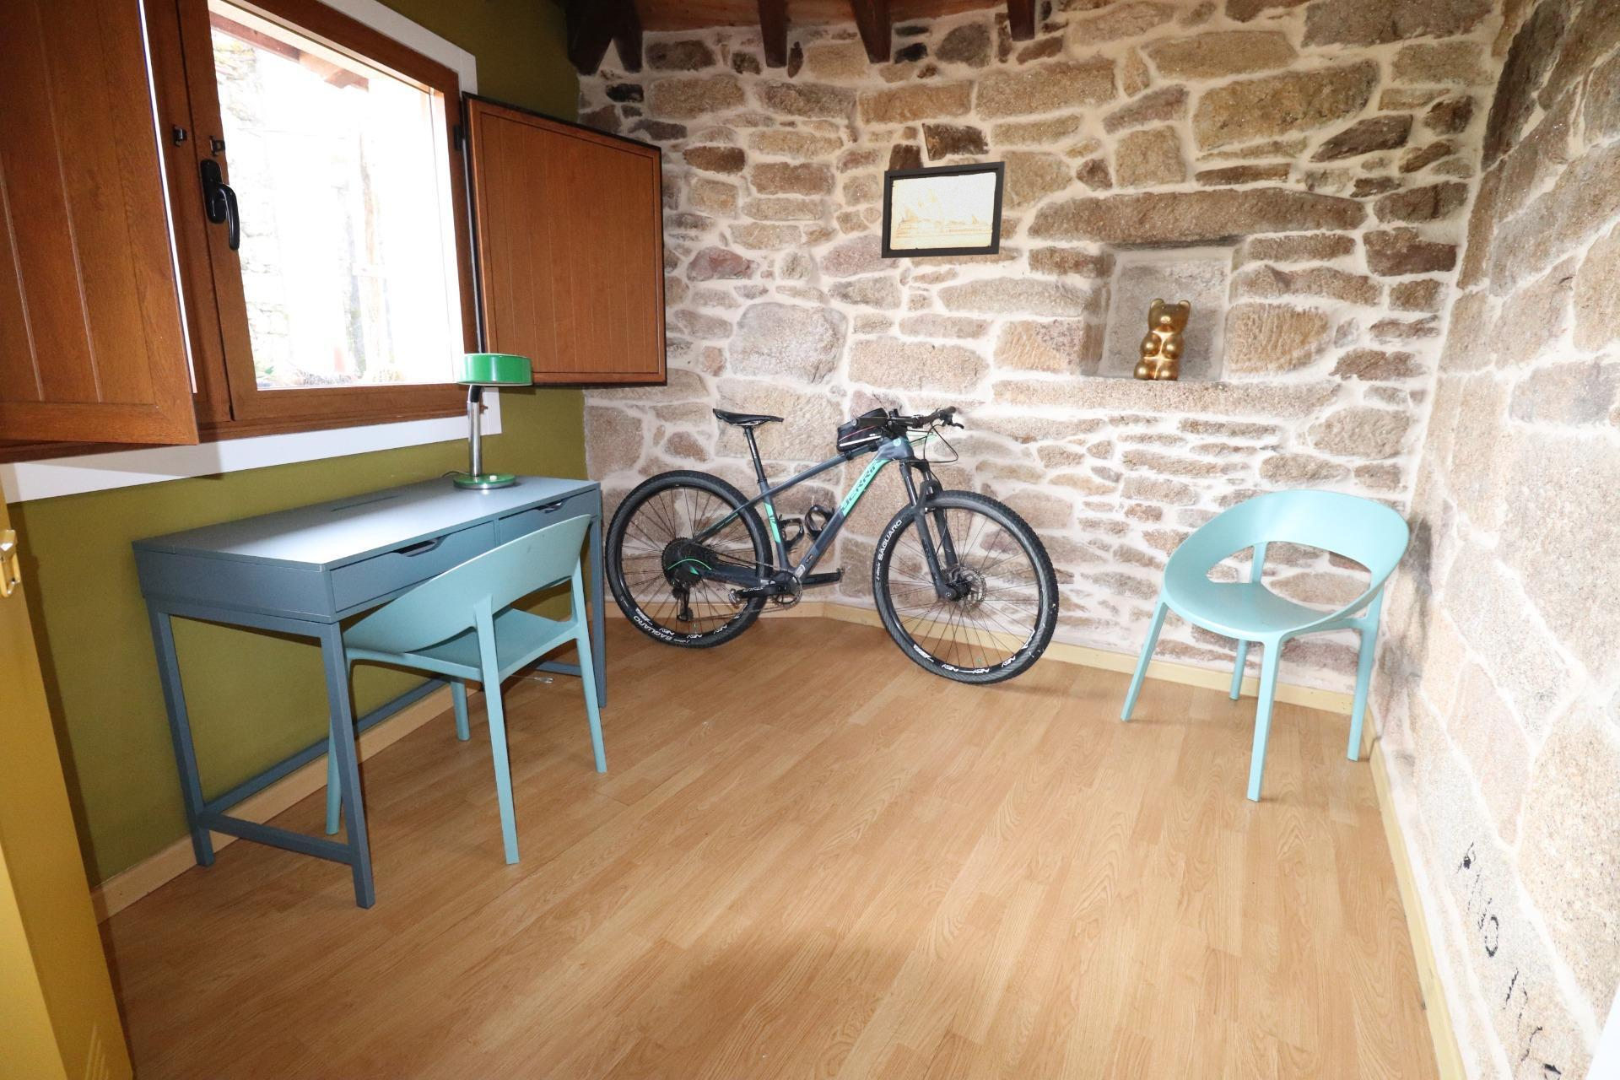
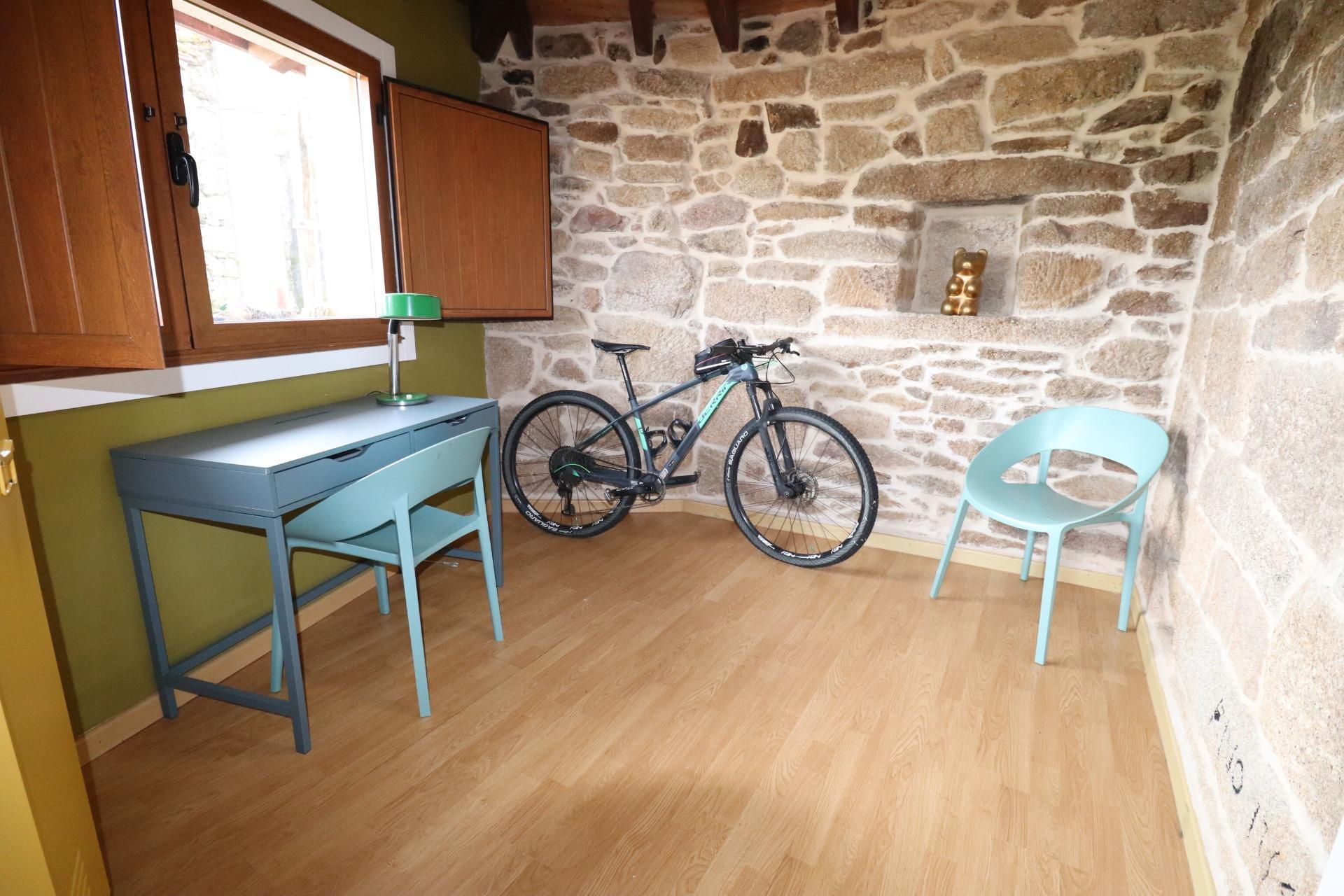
- wall art [880,160,1006,260]
